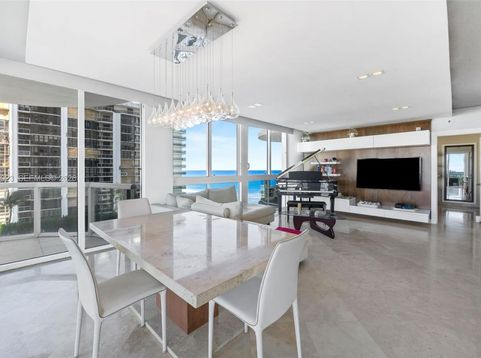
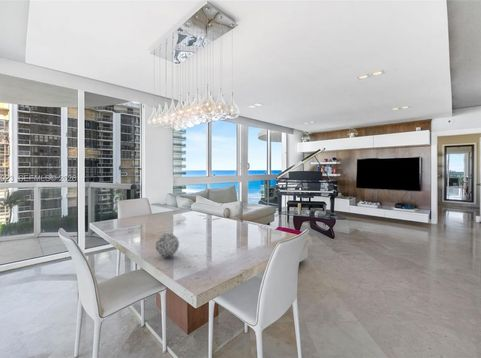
+ decorative ball [155,232,180,258]
